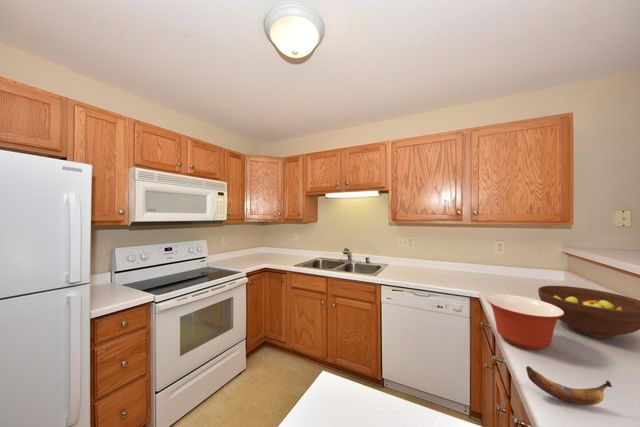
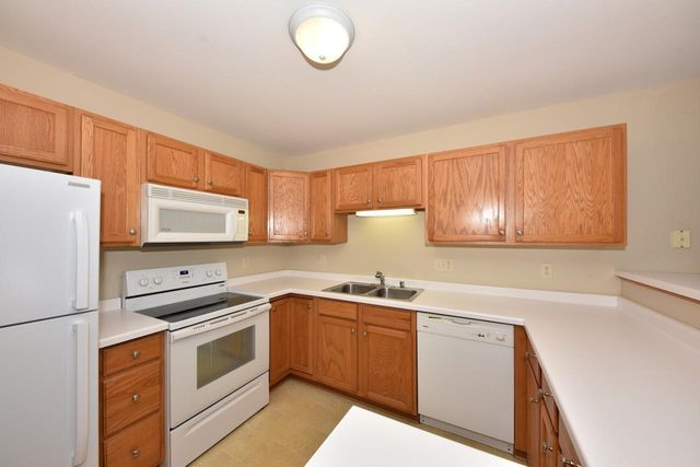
- mixing bowl [486,294,564,351]
- fruit bowl [537,285,640,339]
- banana [525,365,613,406]
